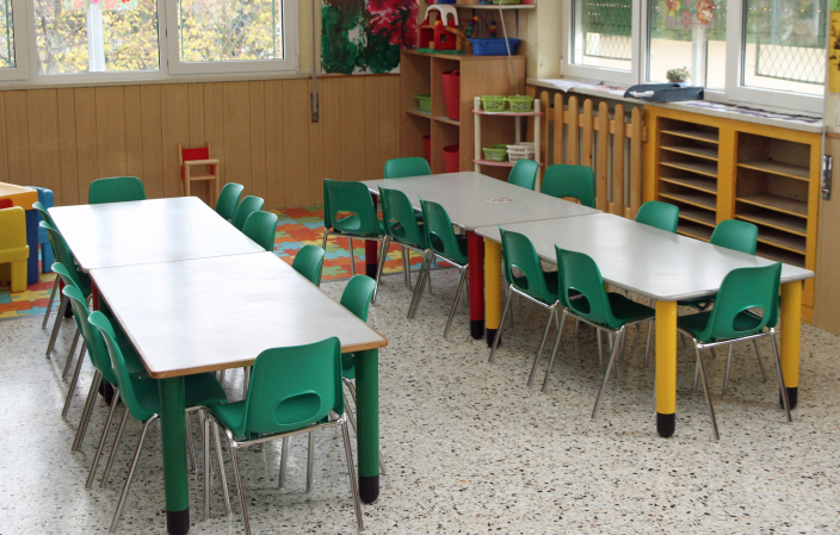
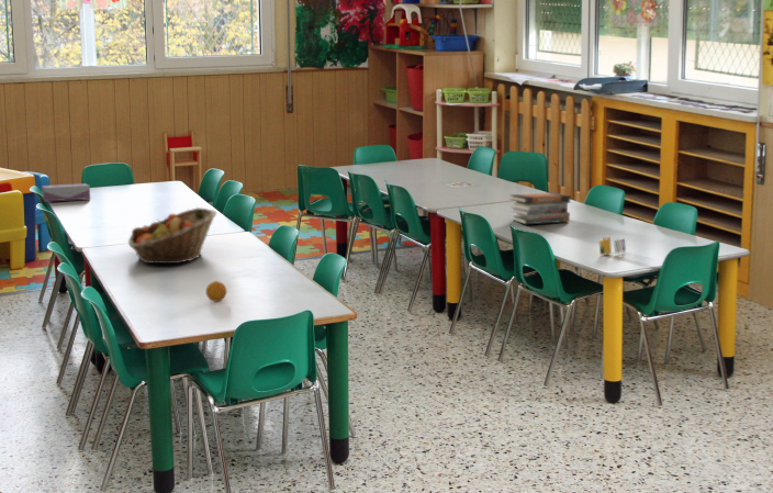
+ tissue box [41,182,91,203]
+ fruit basket [127,206,219,265]
+ fruit [205,280,227,303]
+ book stack [508,191,572,225]
+ crayon [598,236,627,256]
